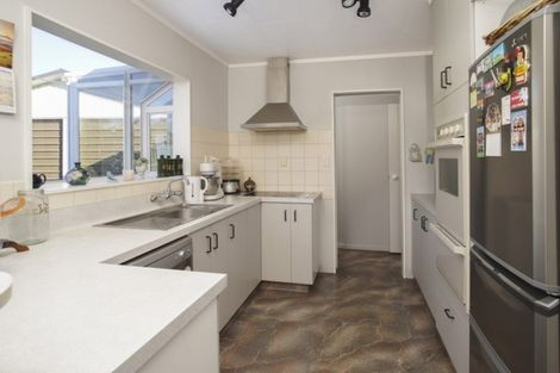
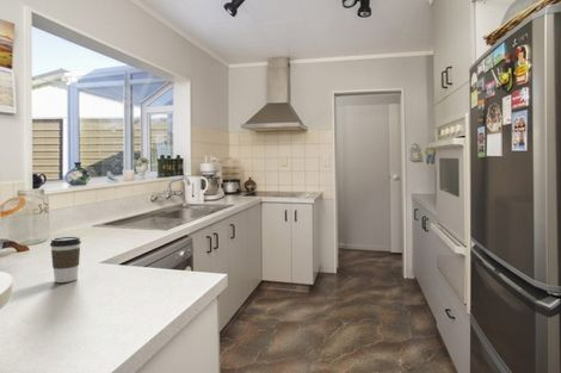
+ coffee cup [49,236,82,284]
